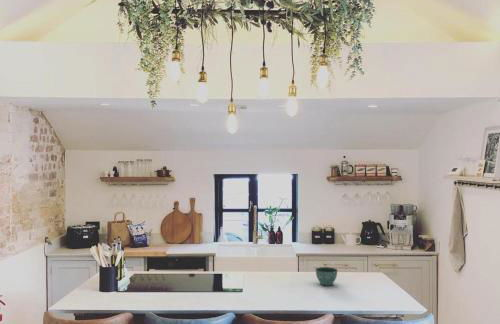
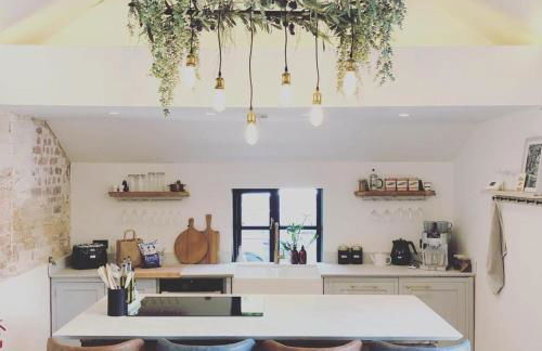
- flower pot [315,266,339,286]
